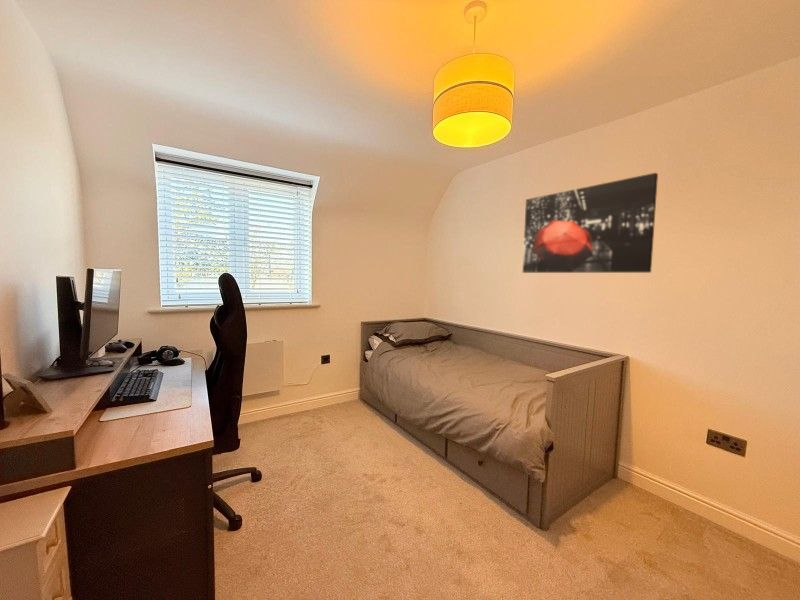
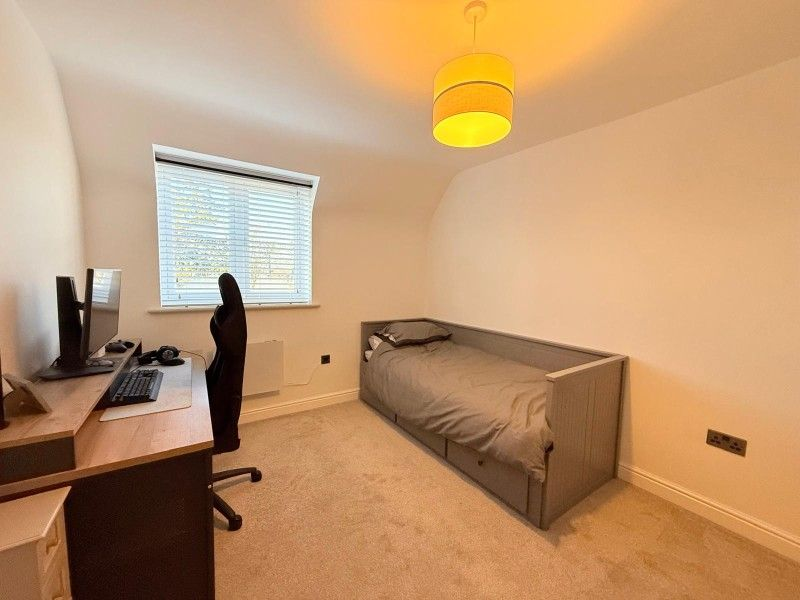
- wall art [522,172,659,274]
